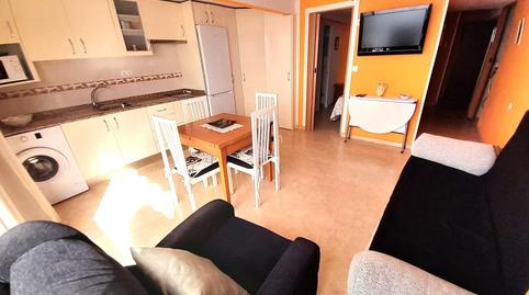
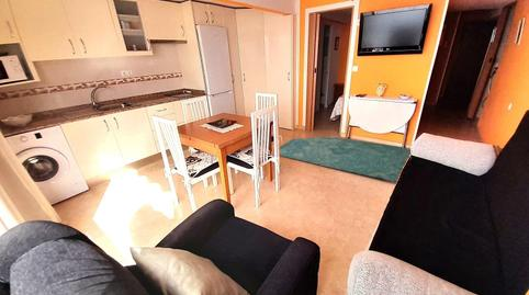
+ rug [279,136,412,183]
